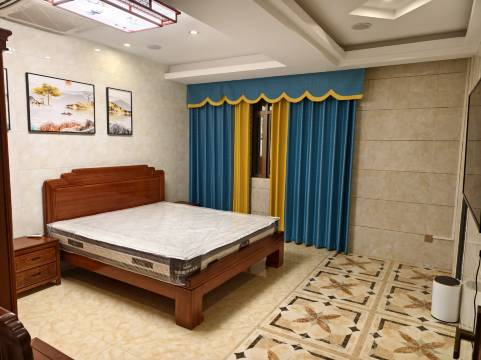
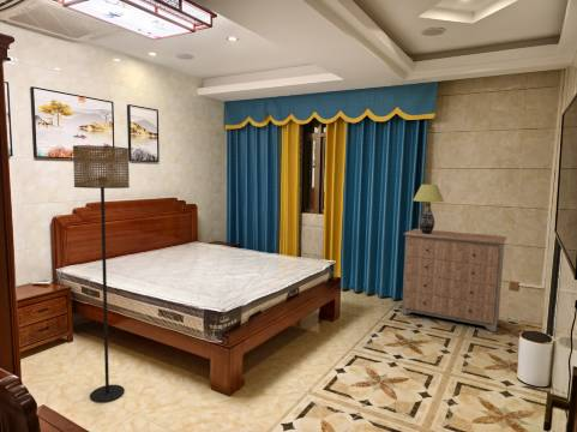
+ floor lamp [72,144,131,403]
+ table lamp [413,184,445,234]
+ dresser [401,228,507,332]
